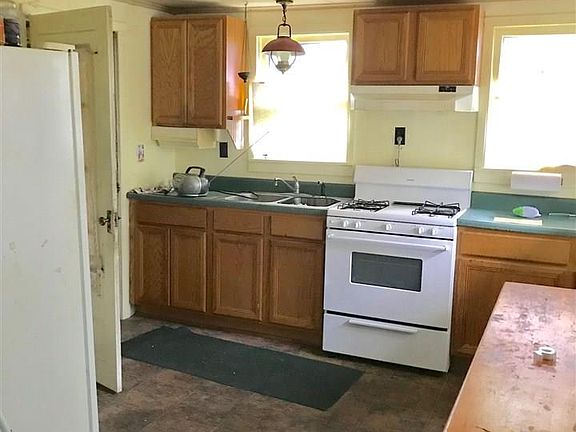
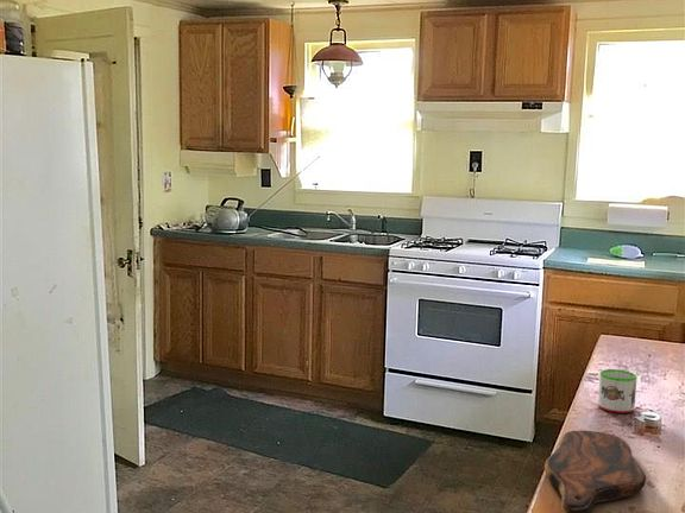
+ cutting board [543,429,647,513]
+ mug [597,368,639,414]
